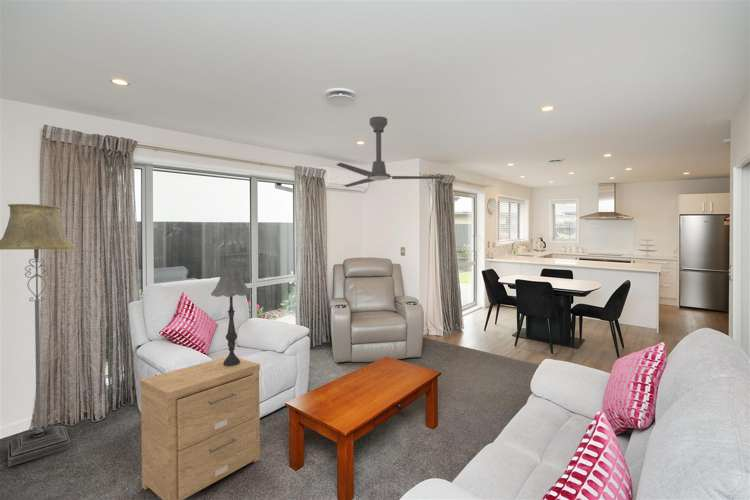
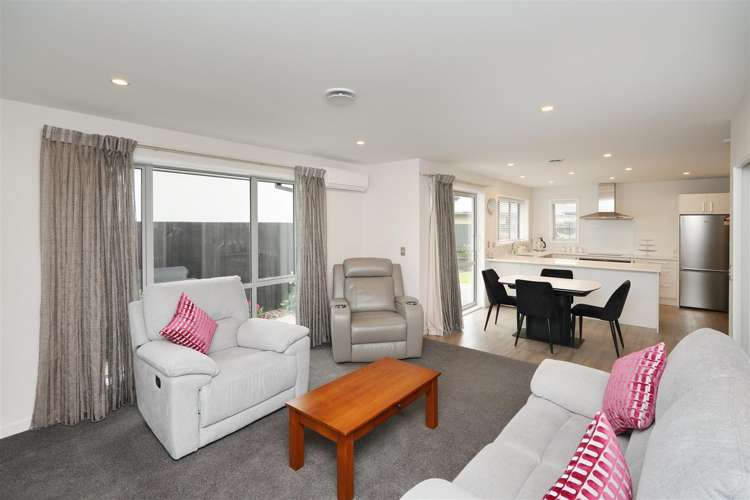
- table lamp [210,267,252,366]
- side table [139,356,261,500]
- ceiling fan [336,115,447,188]
- floor lamp [0,203,78,468]
